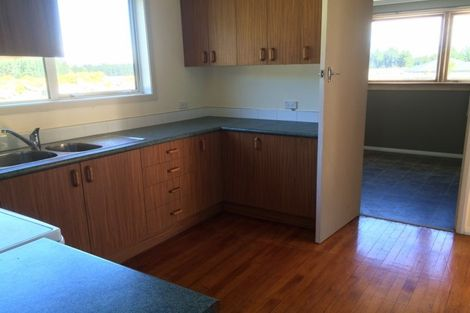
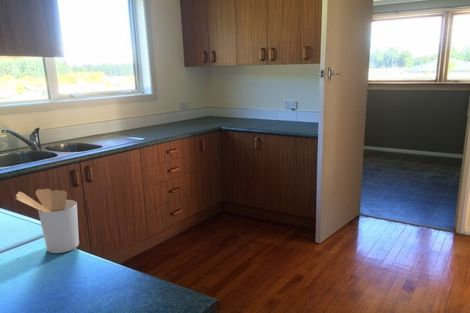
+ utensil holder [15,188,80,254]
